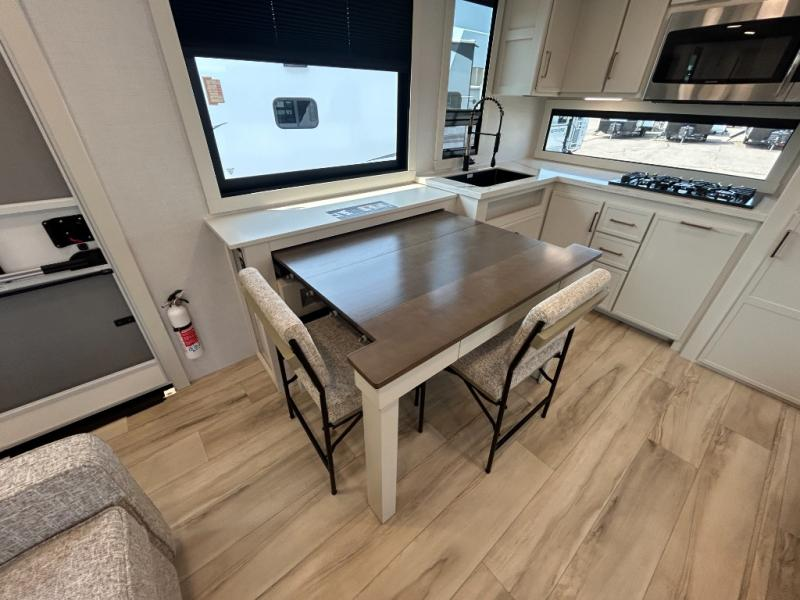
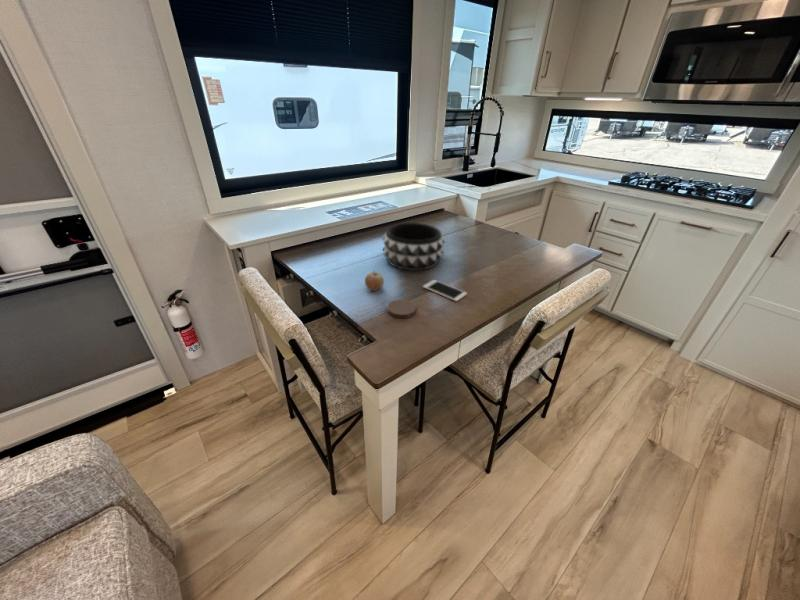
+ cell phone [422,279,468,302]
+ fruit [364,269,385,292]
+ coaster [387,299,417,319]
+ decorative bowl [381,222,446,271]
